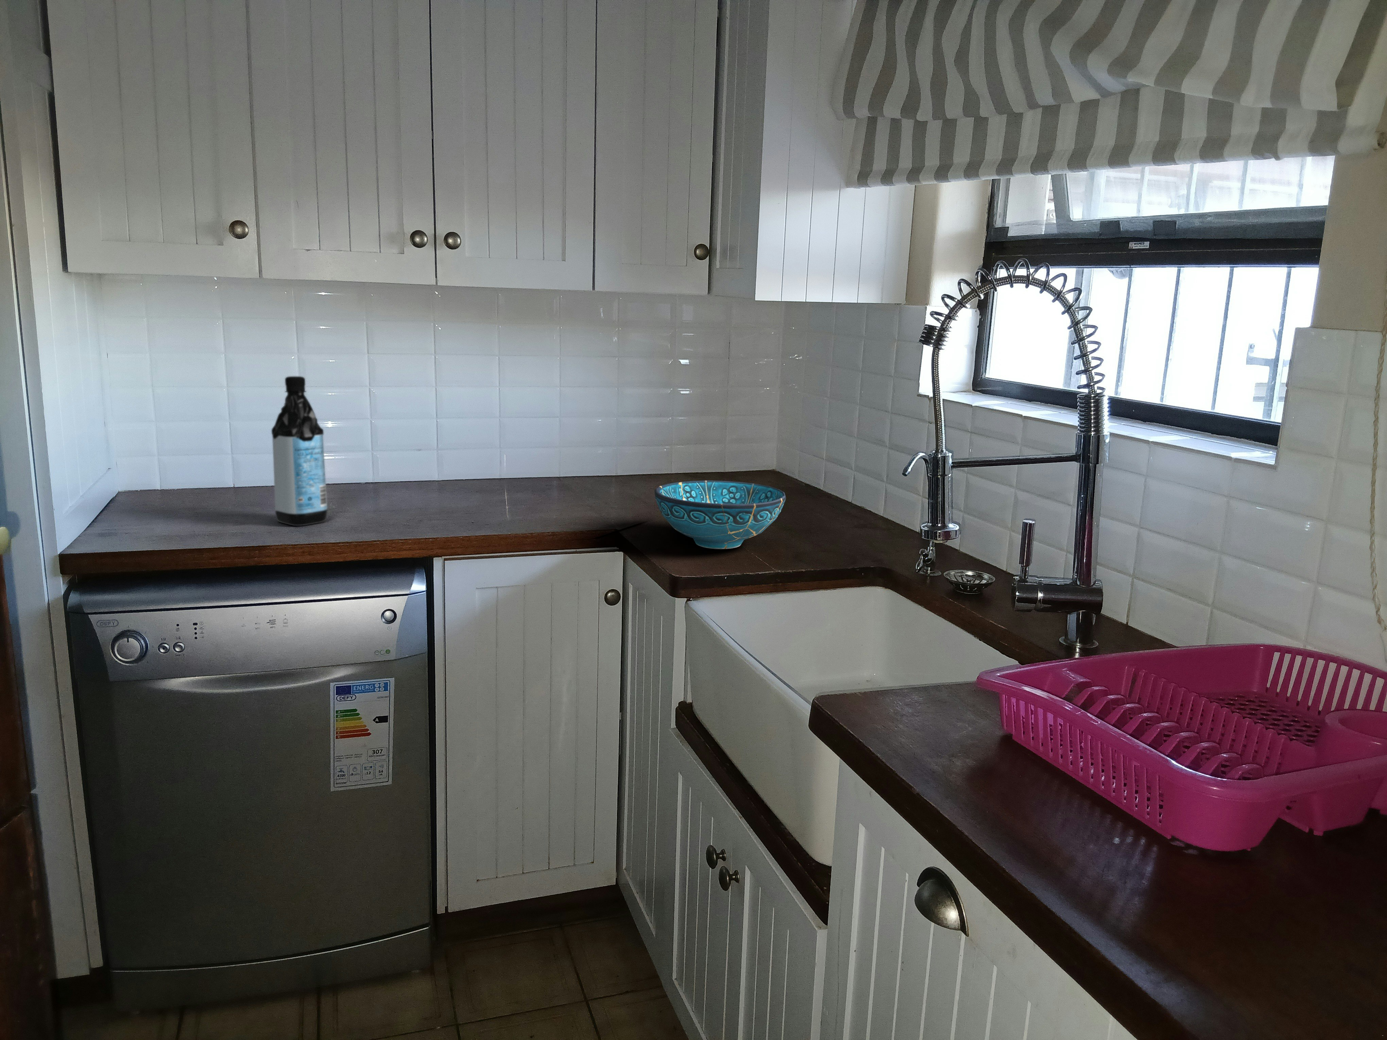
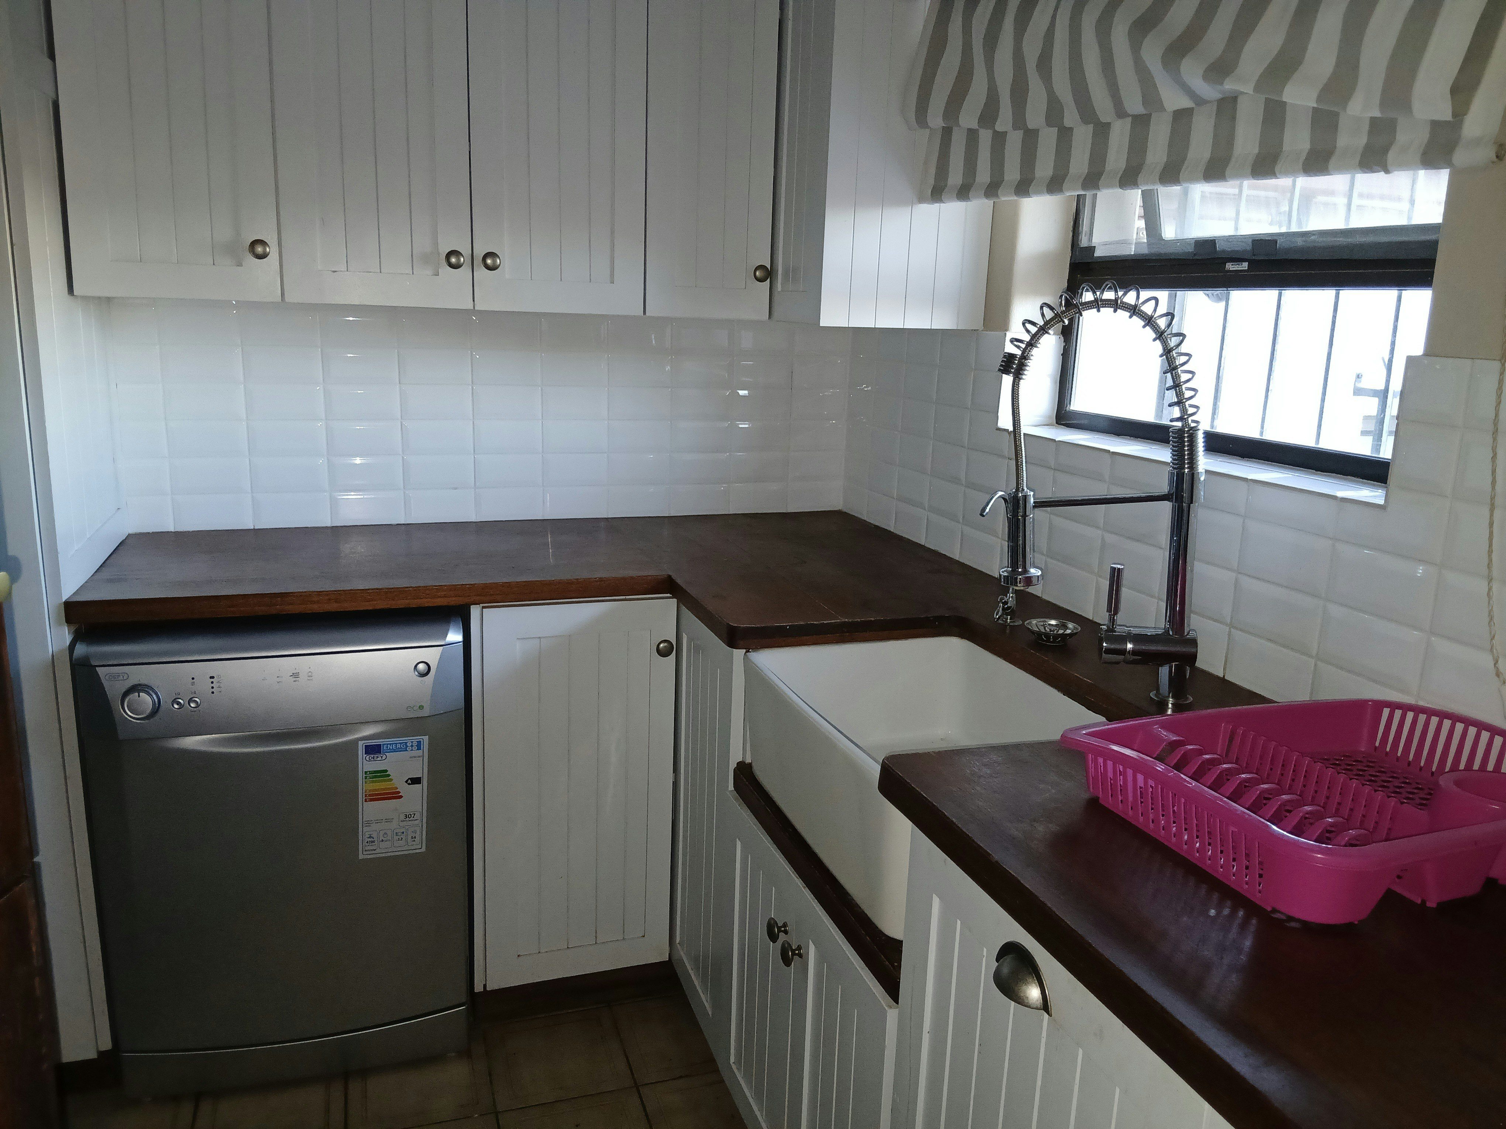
- decorative bowl [654,481,786,549]
- water bottle [271,376,328,527]
